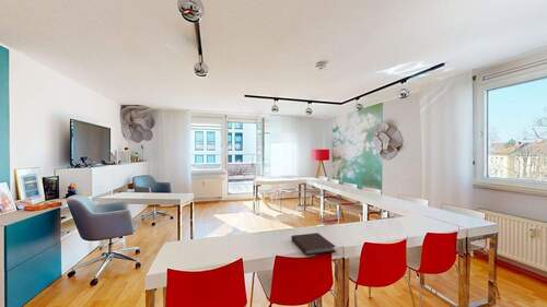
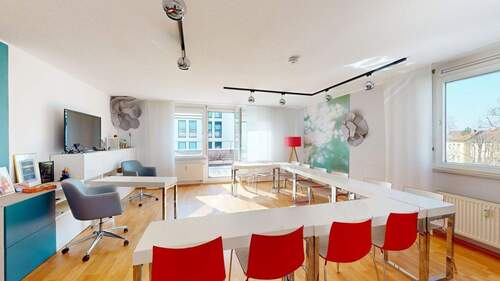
- notebook [290,232,337,256]
